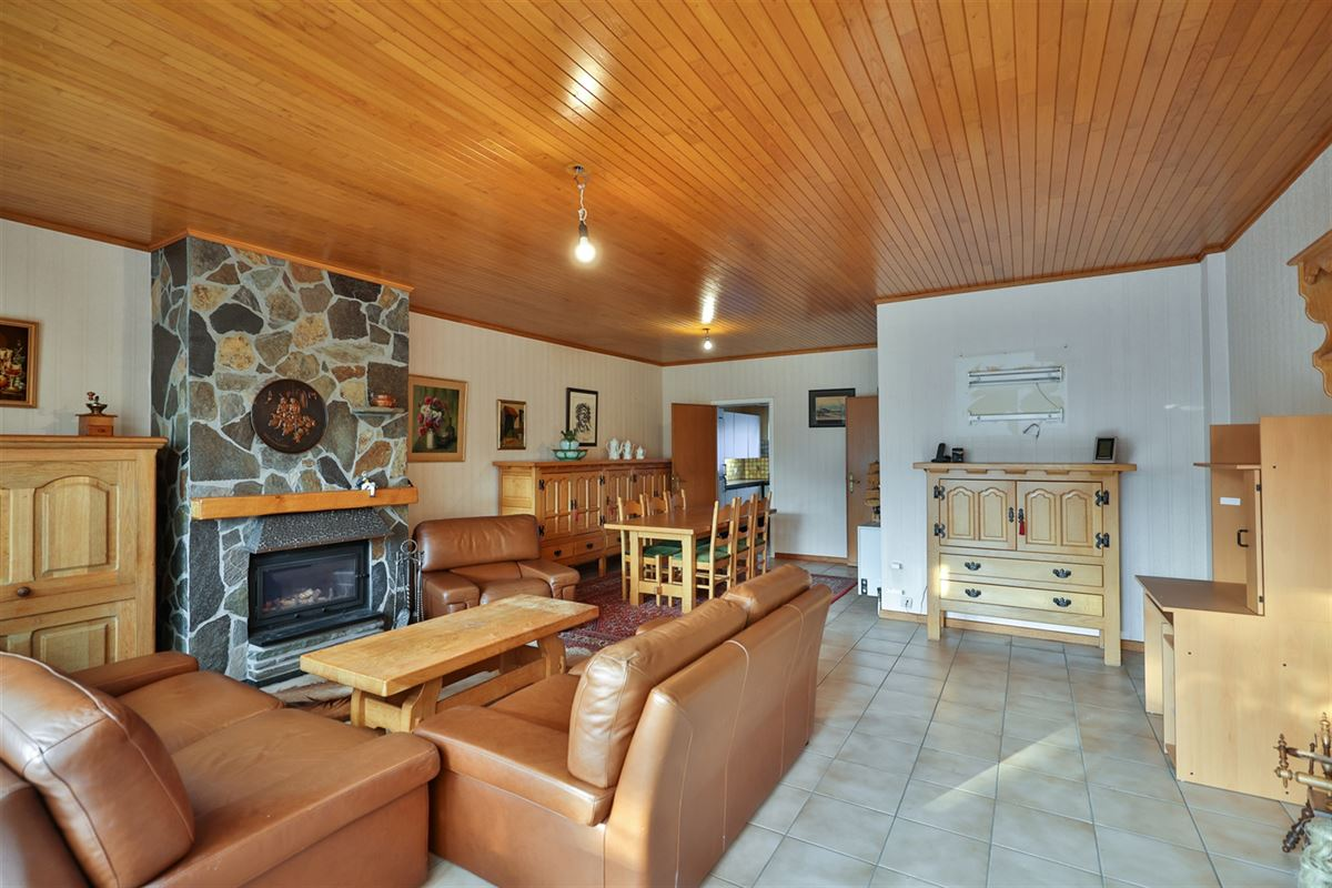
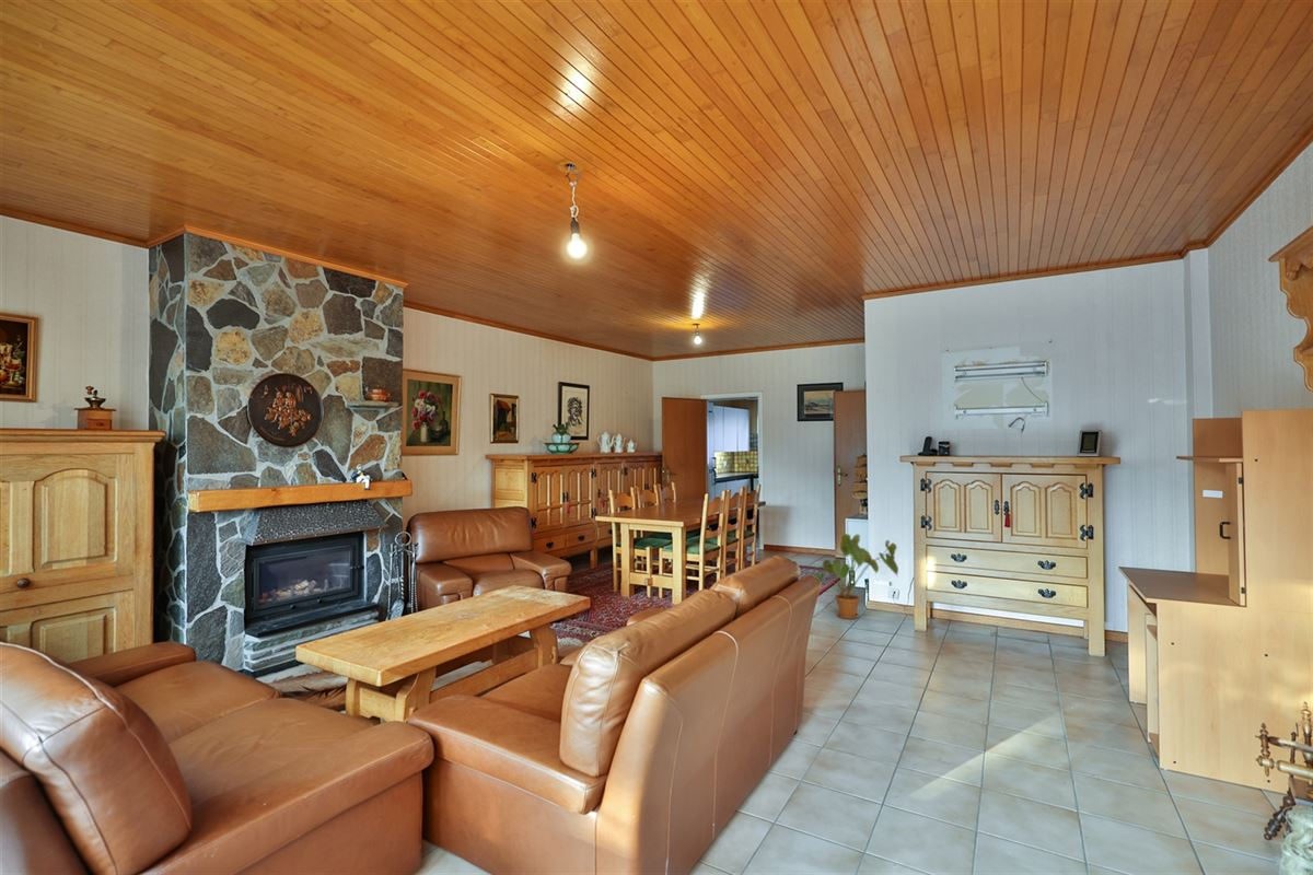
+ house plant [813,533,899,620]
